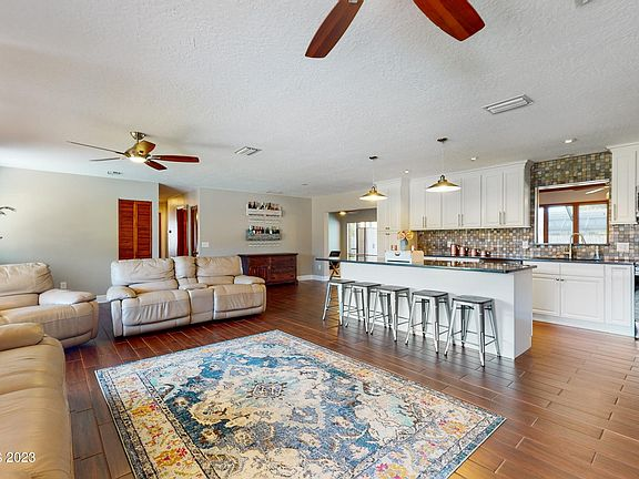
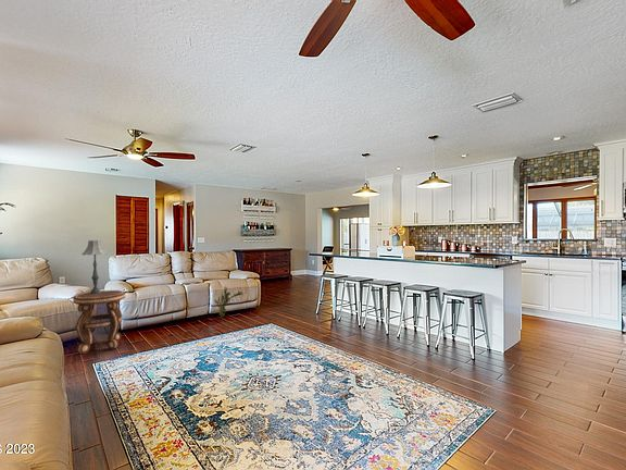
+ table lamp [80,239,108,294]
+ side table [72,289,126,355]
+ decorative plant [213,286,243,321]
